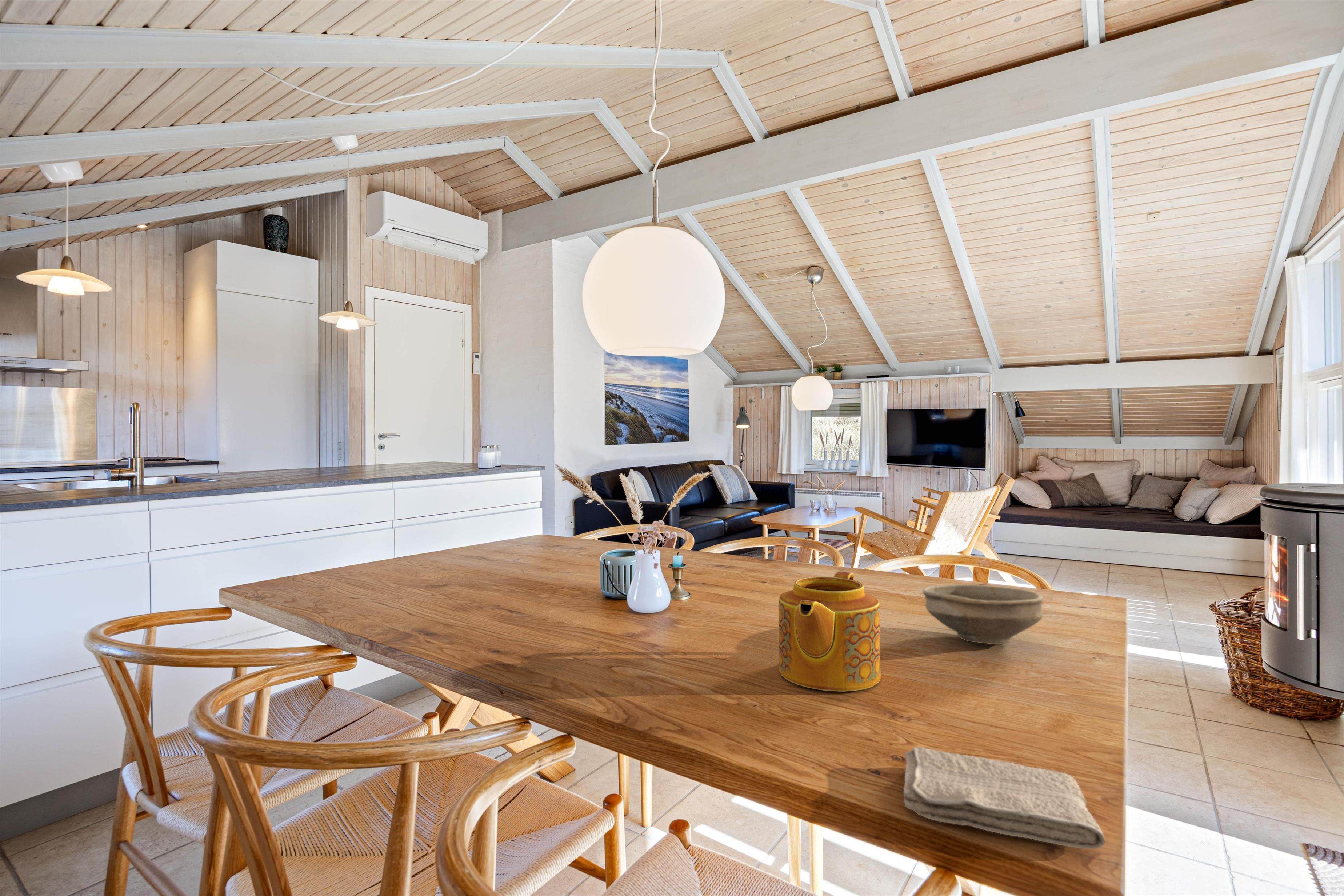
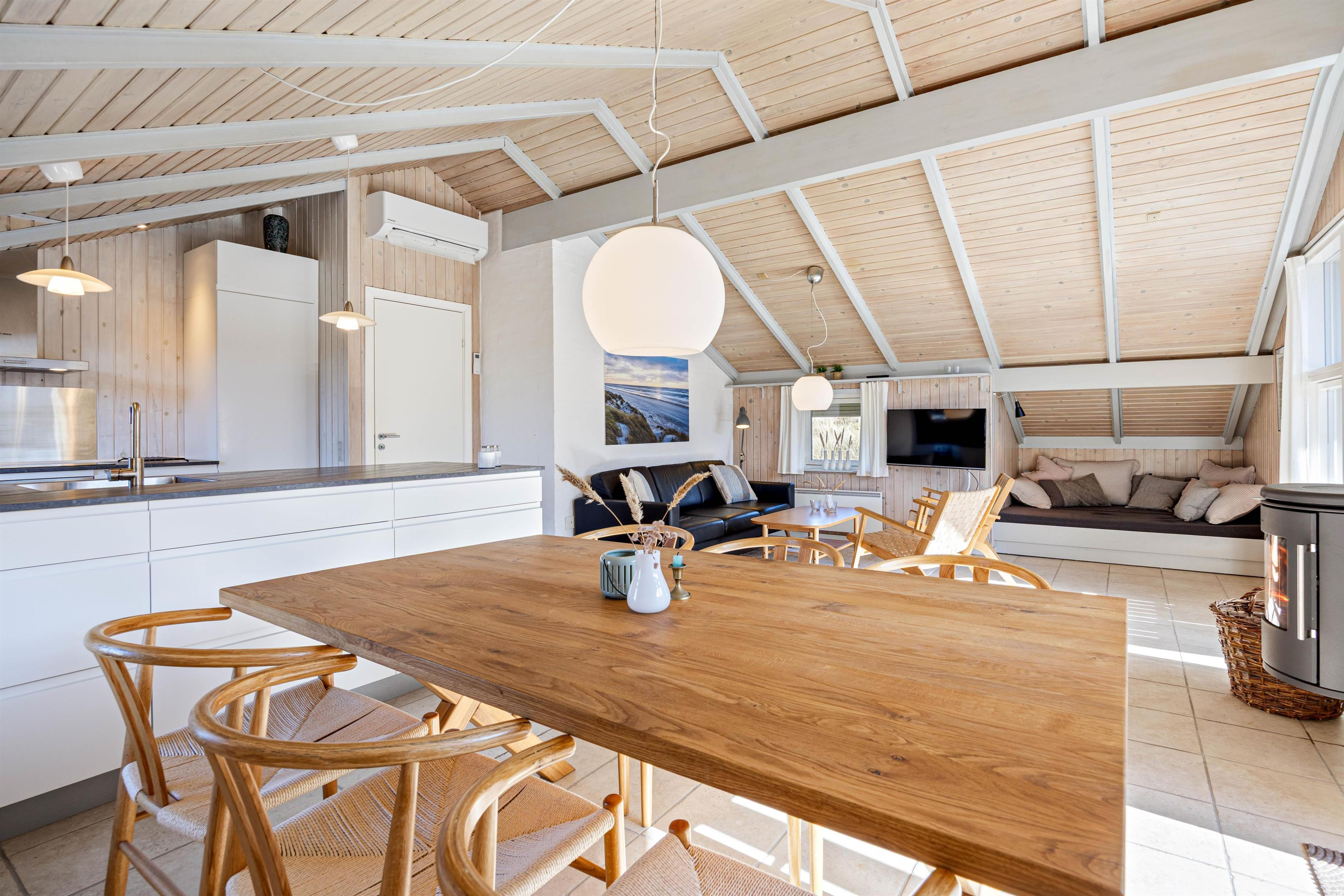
- bowl [922,584,1044,645]
- washcloth [903,747,1106,849]
- teapot [778,571,881,692]
